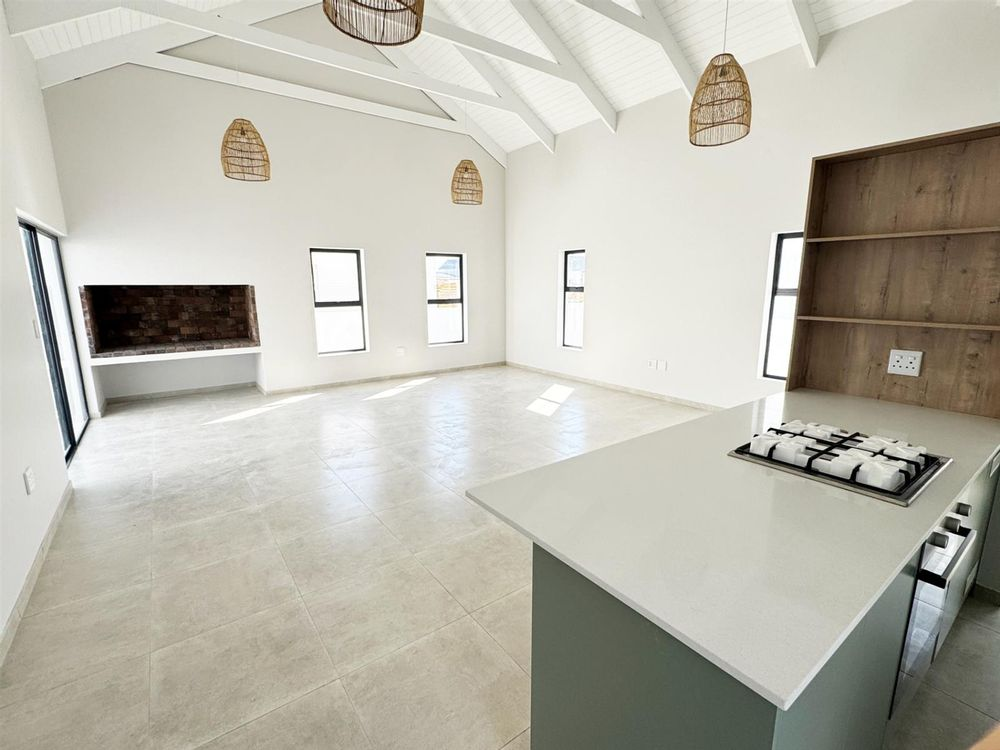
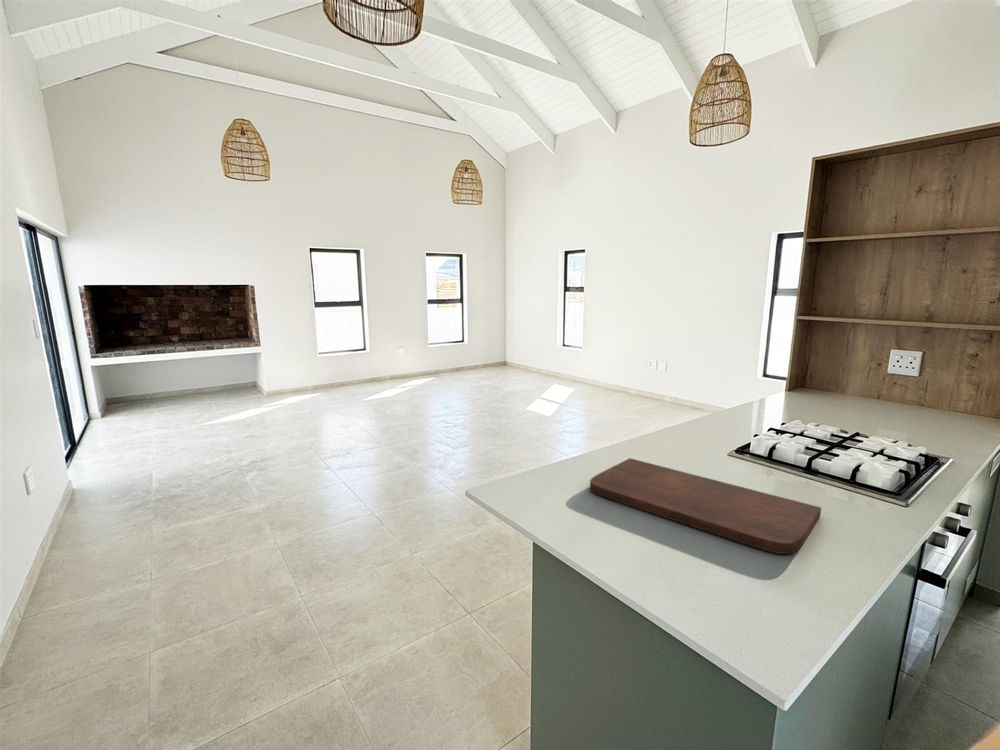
+ cutting board [589,457,822,555]
